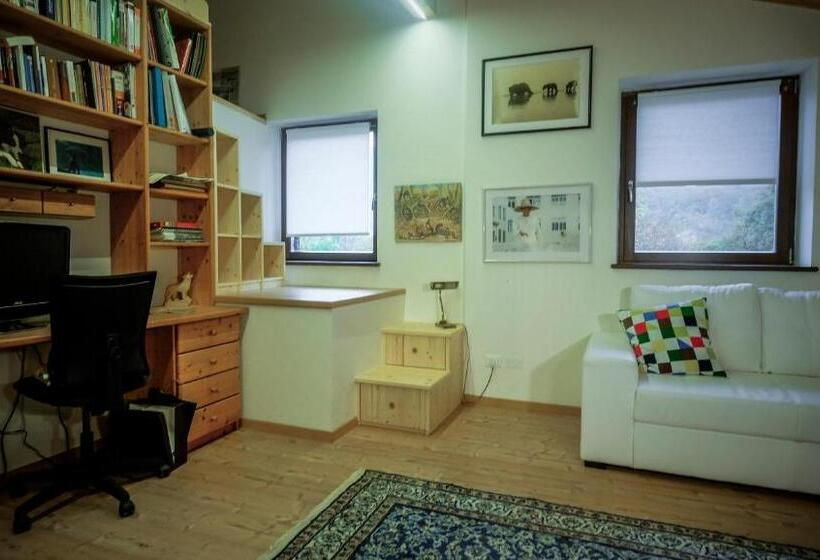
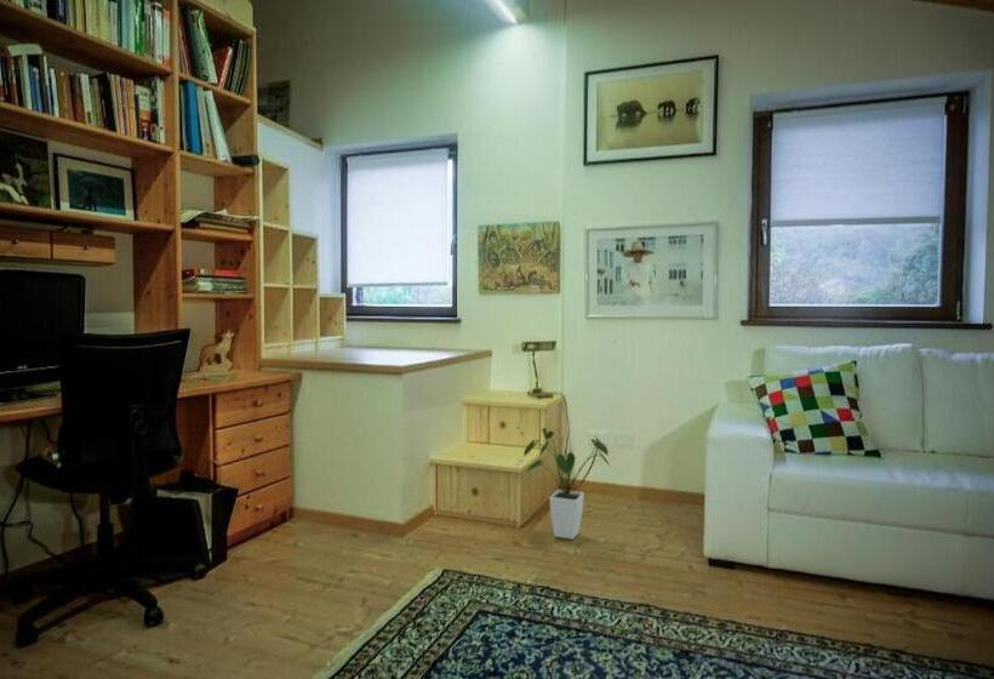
+ house plant [522,427,611,541]
